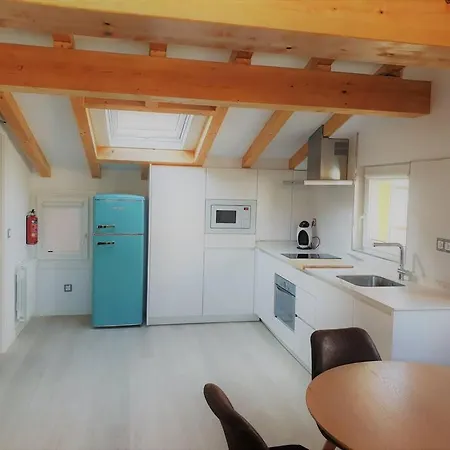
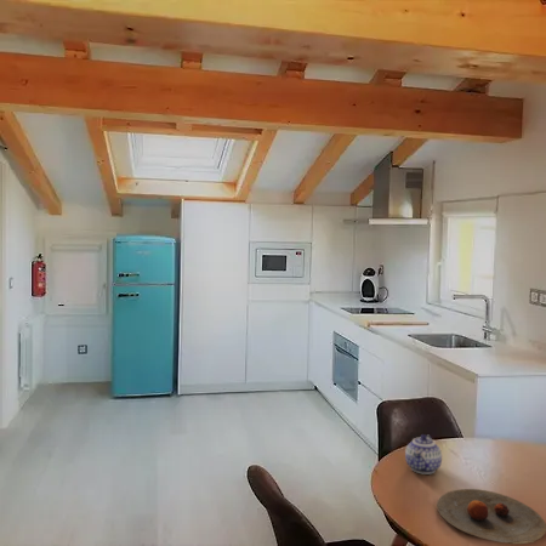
+ plate [436,488,546,545]
+ teapot [404,433,443,476]
